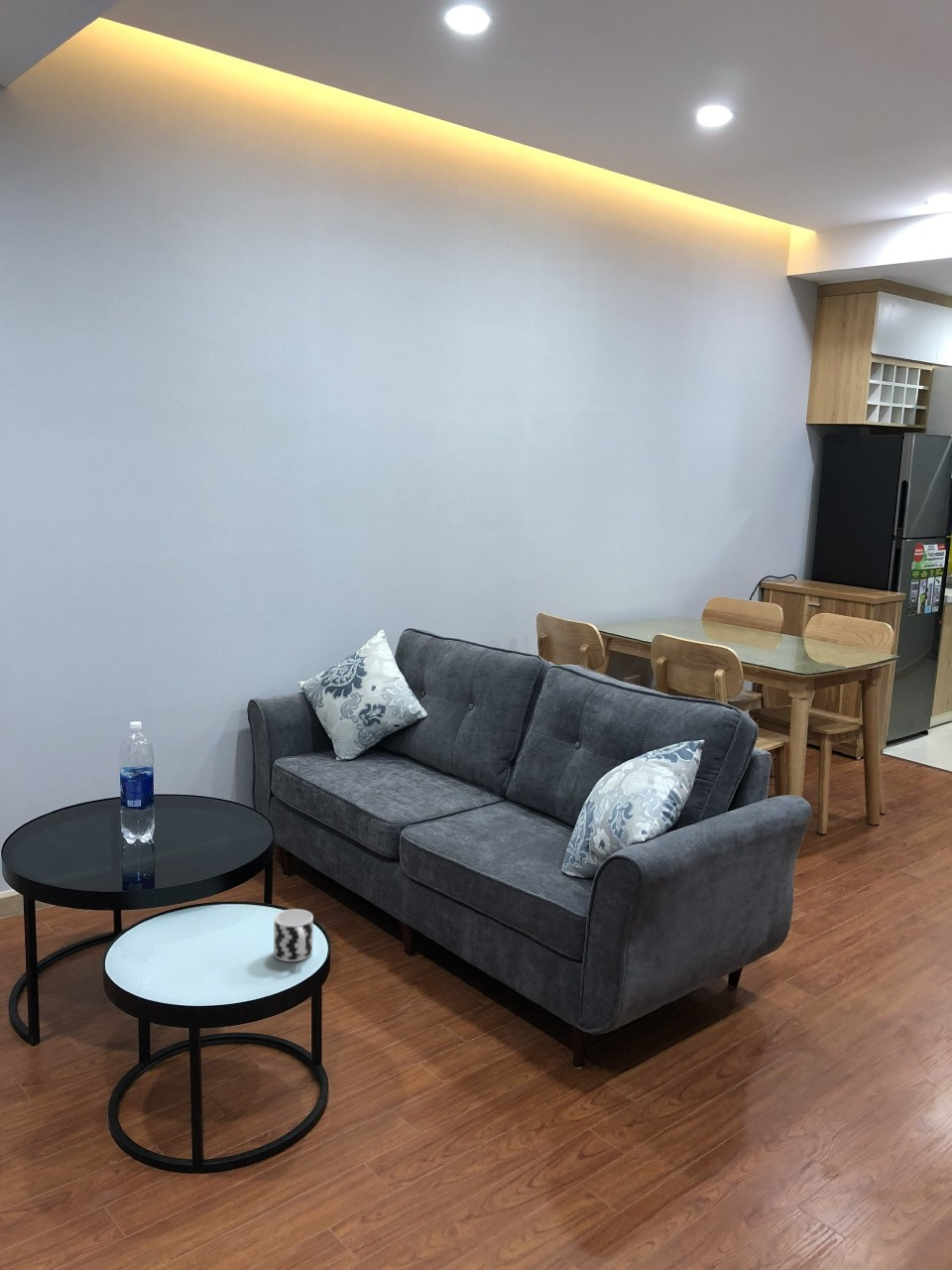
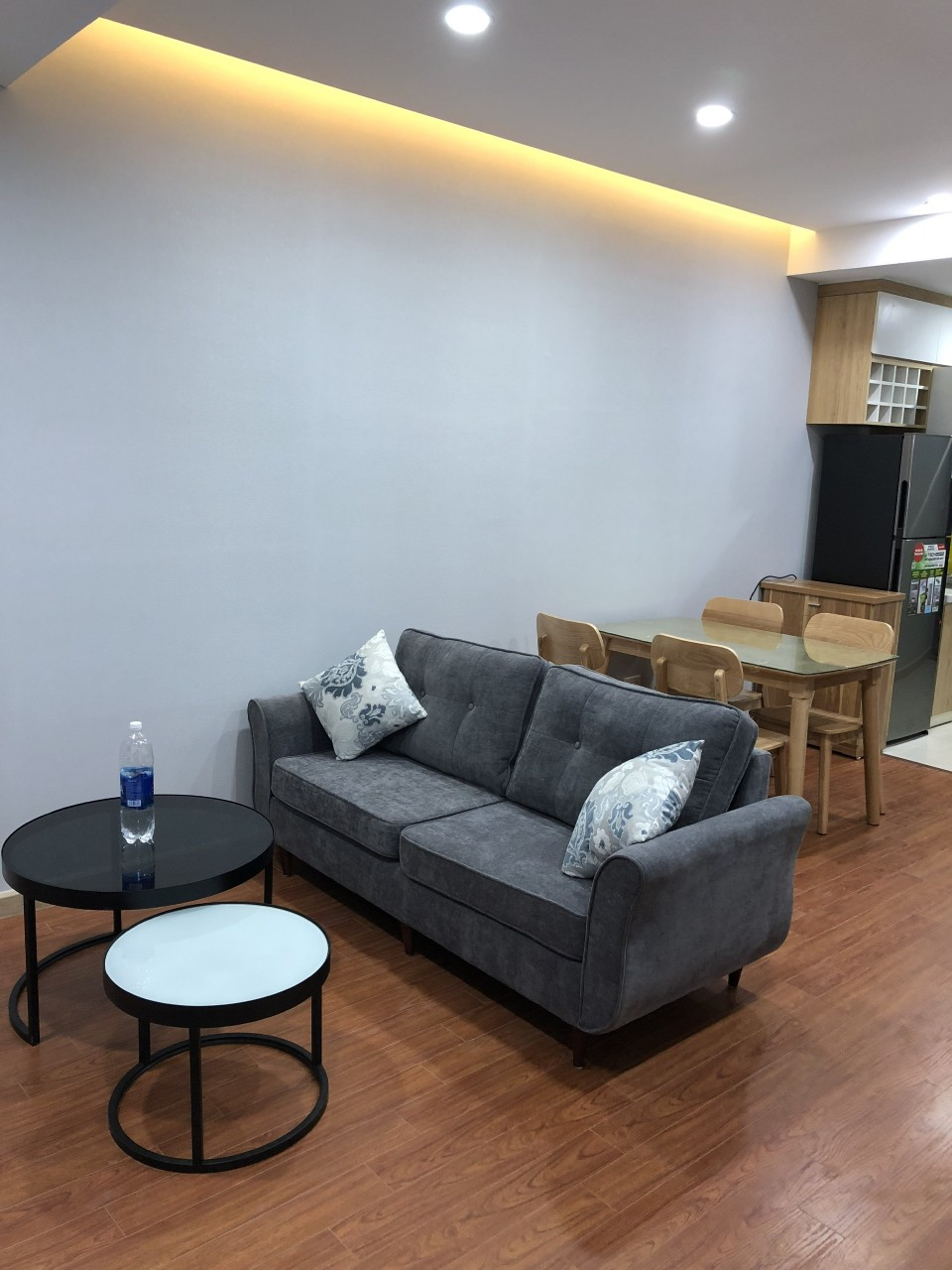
- cup [273,908,314,962]
